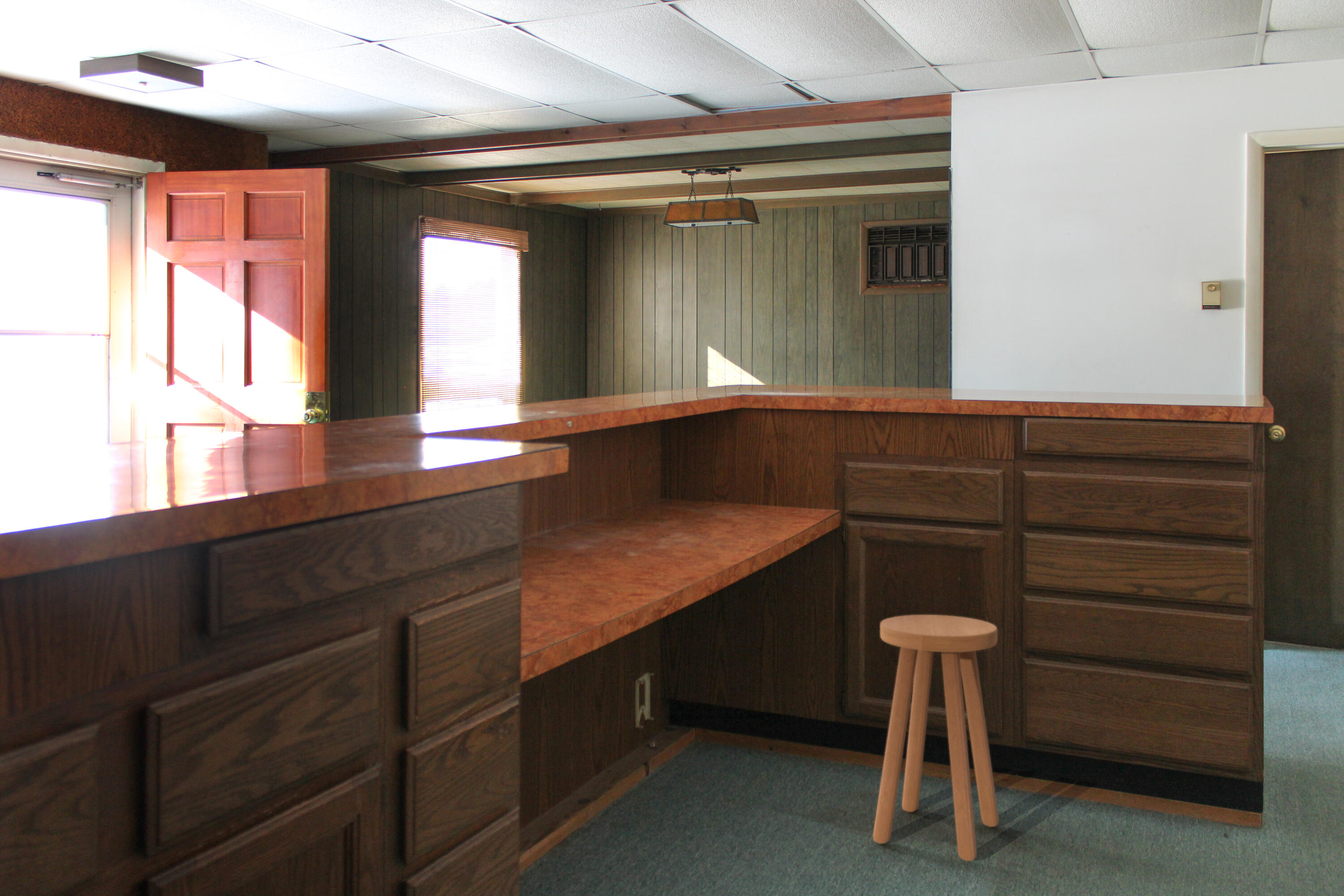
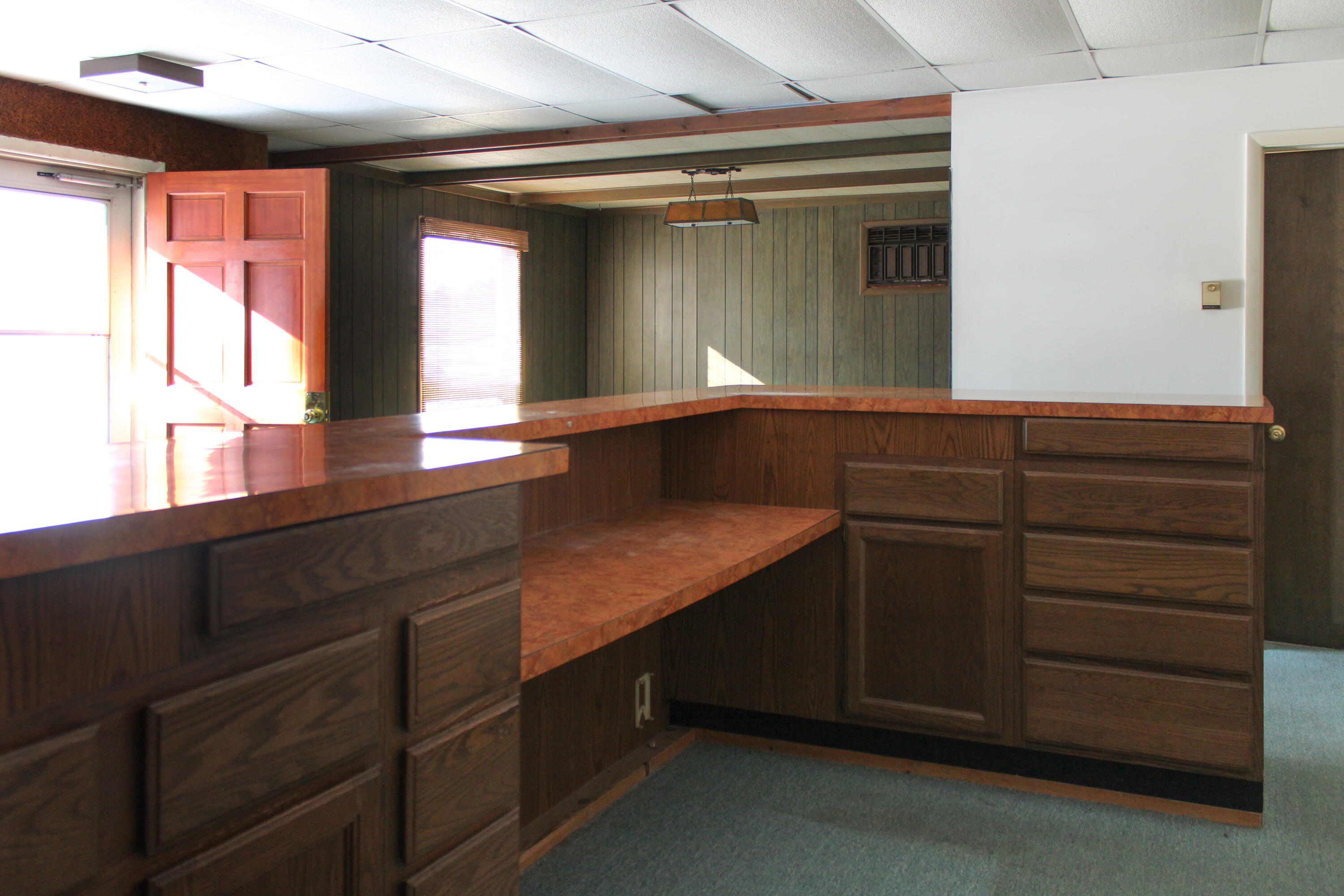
- stool [872,614,999,862]
